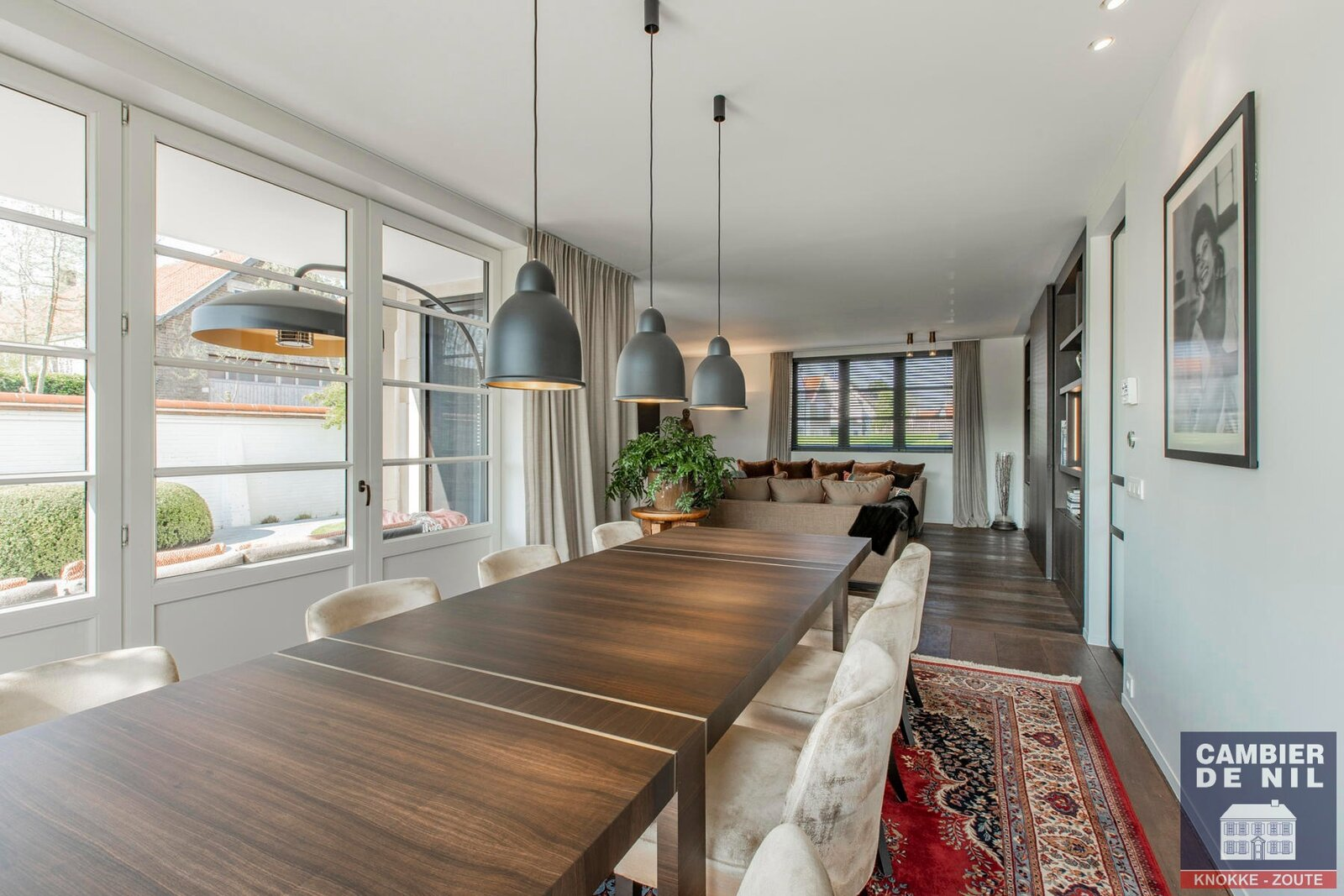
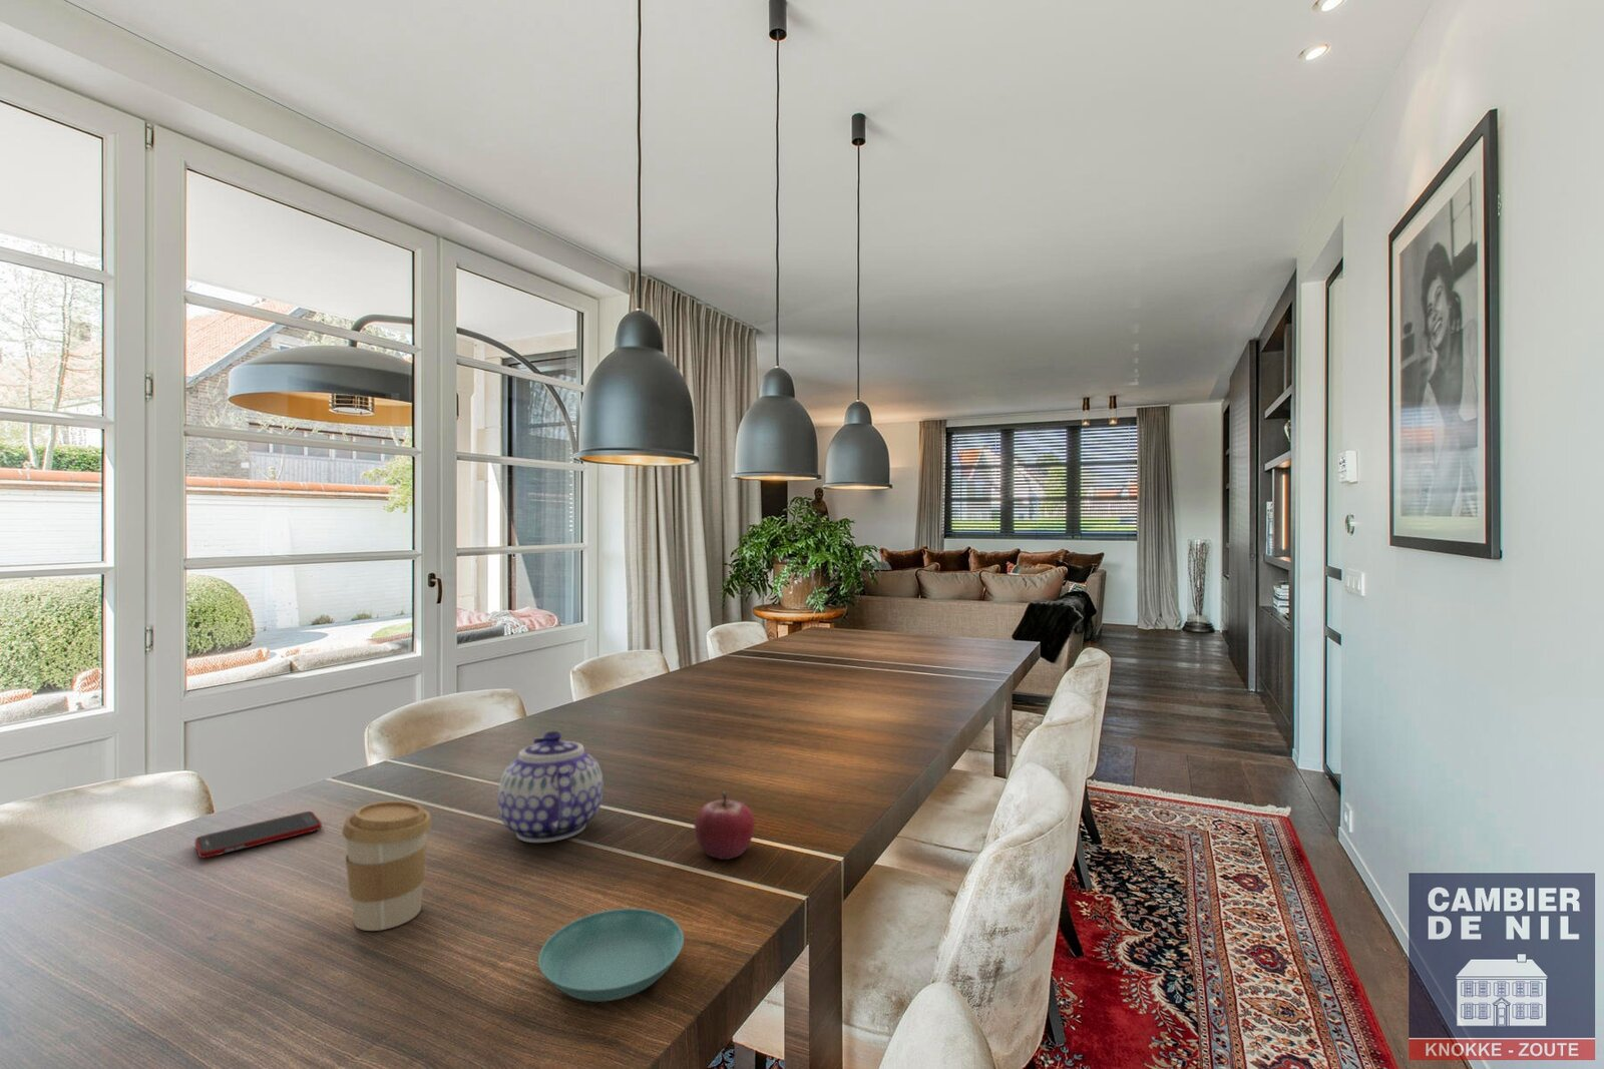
+ cell phone [195,810,322,859]
+ teapot [498,730,604,844]
+ coffee cup [341,801,432,932]
+ saucer [537,908,685,1003]
+ fruit [693,791,755,860]
